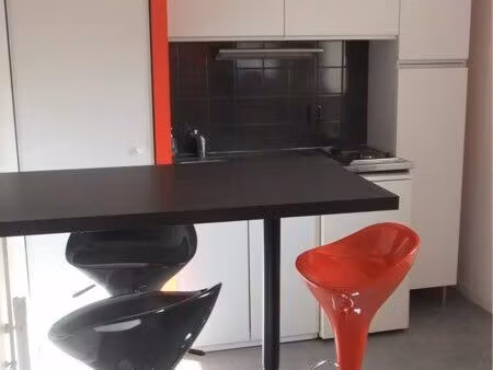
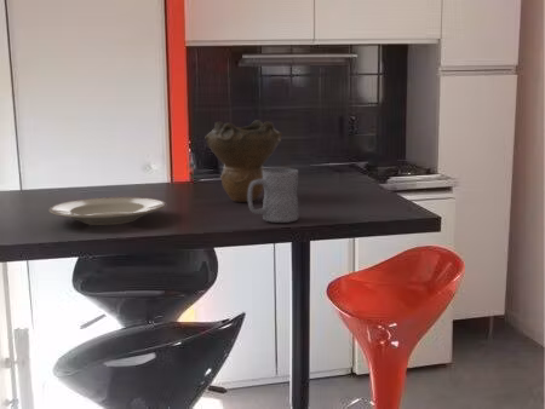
+ decorative bowl [205,119,283,203]
+ plate [48,196,168,226]
+ mug [247,167,299,224]
